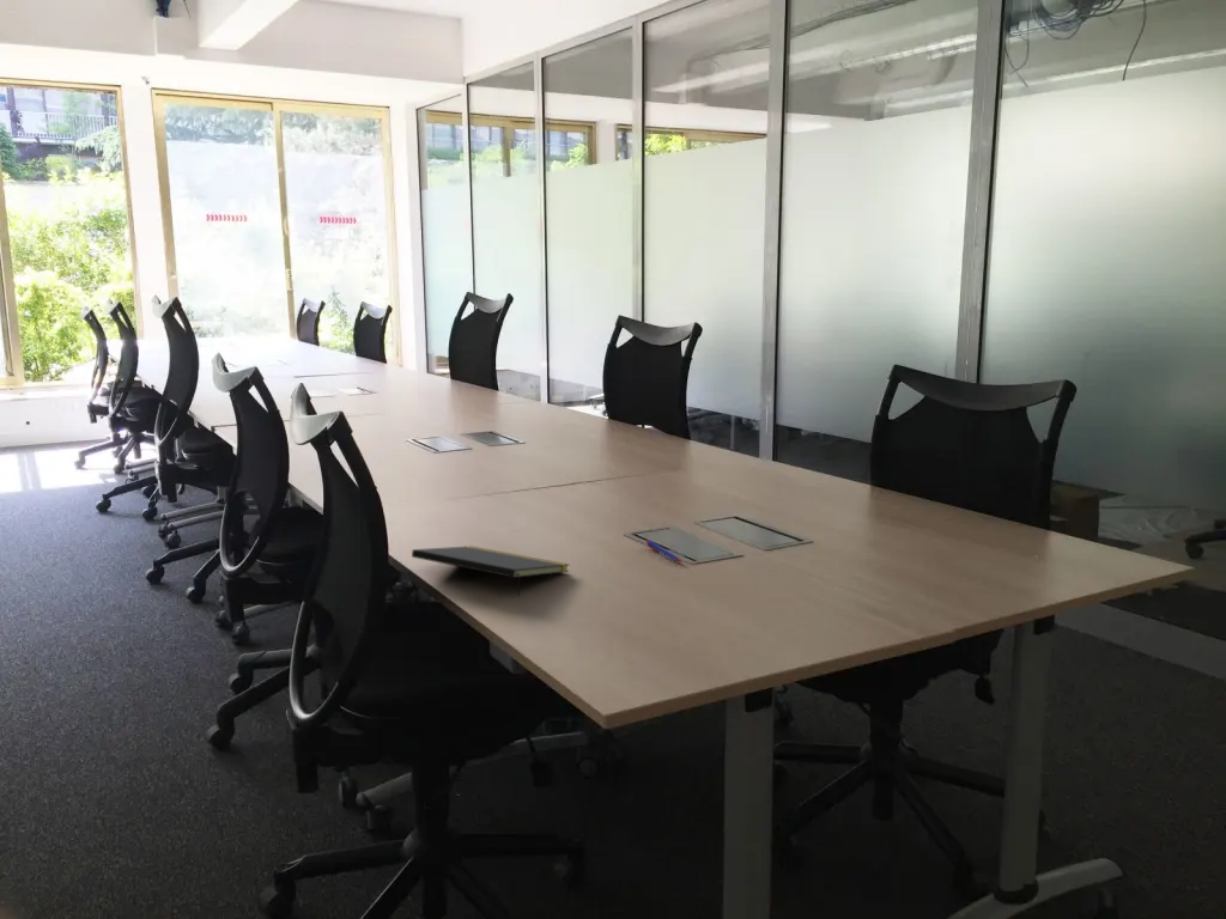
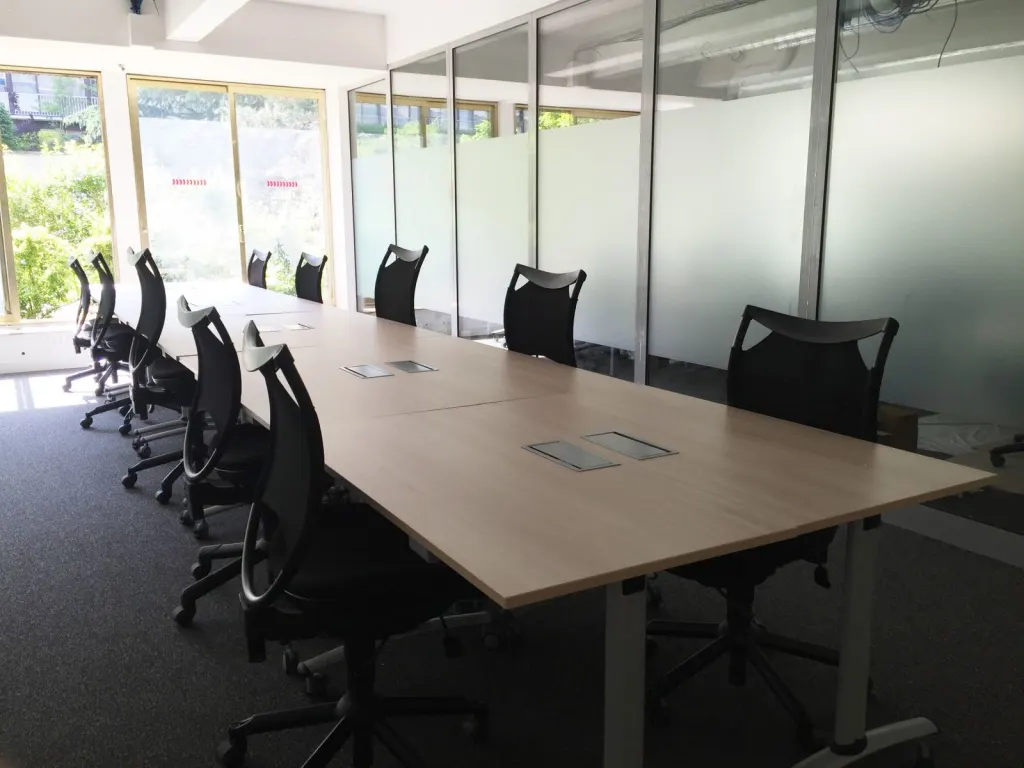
- pen [644,538,684,564]
- notepad [411,544,570,597]
